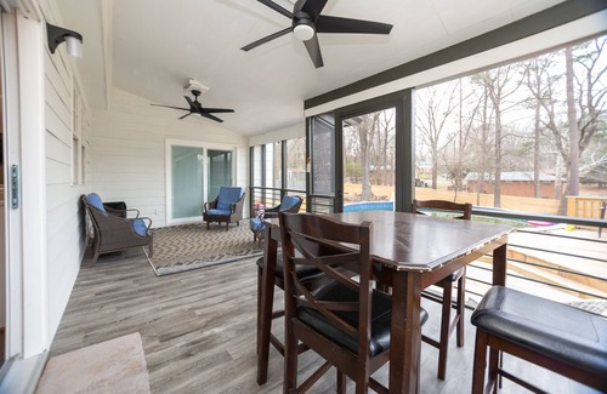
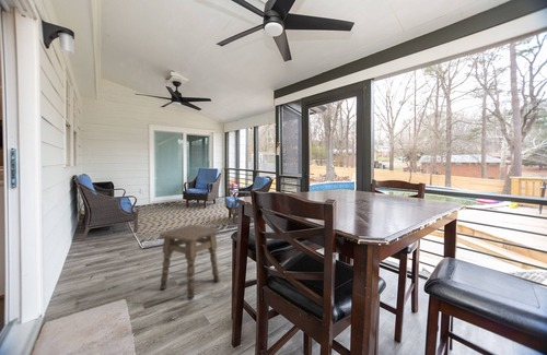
+ side table [159,224,221,300]
